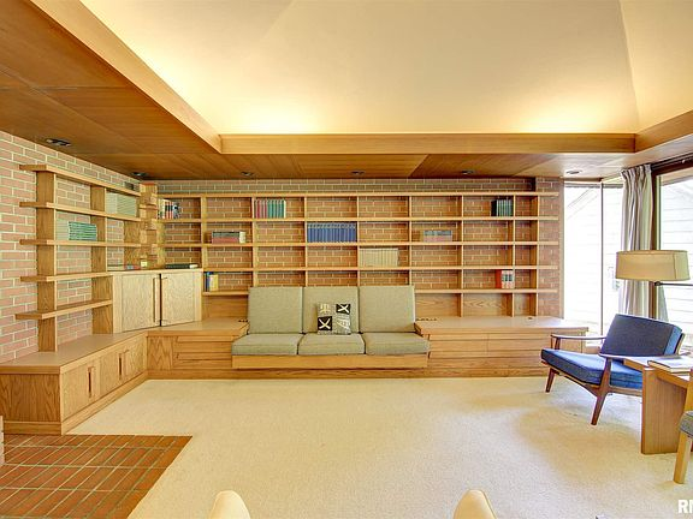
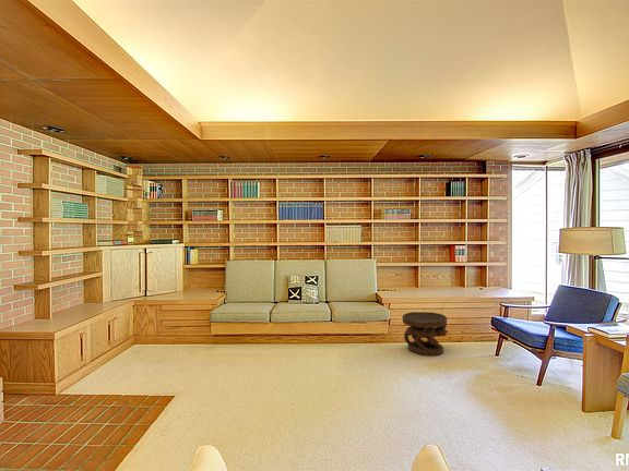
+ side table [402,311,449,357]
